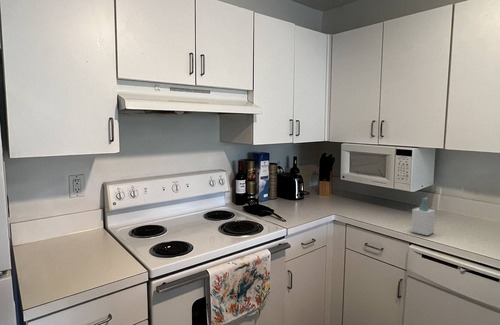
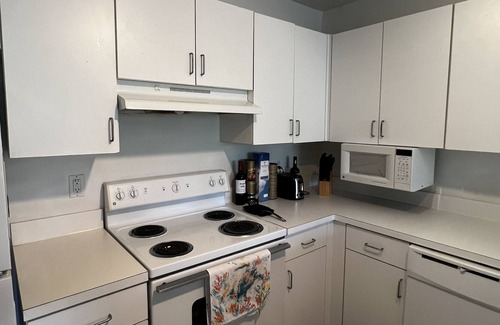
- soap bottle [410,197,436,236]
